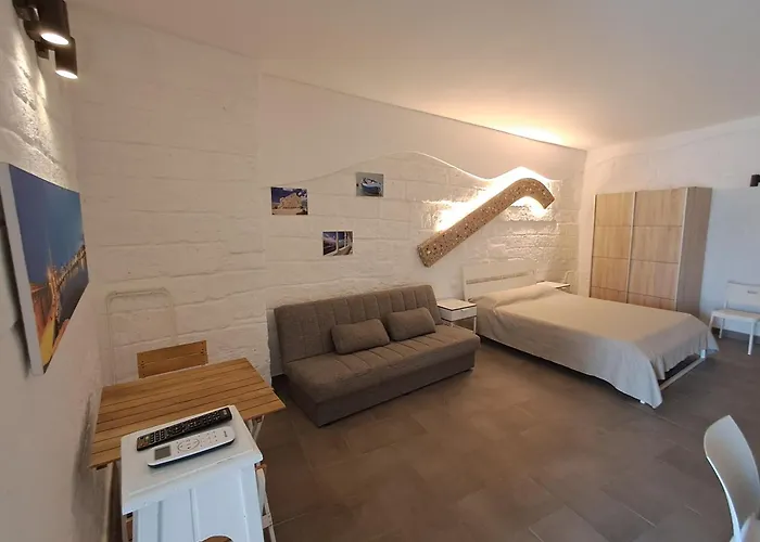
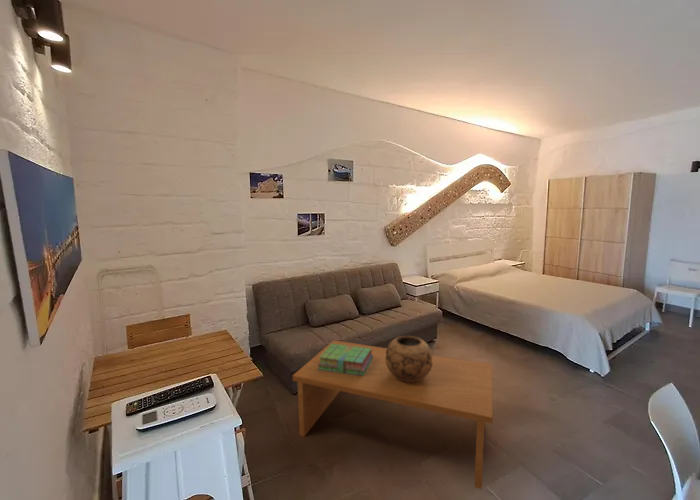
+ stack of books [318,344,373,376]
+ coffee table [292,339,494,490]
+ decorative bowl [386,335,433,382]
